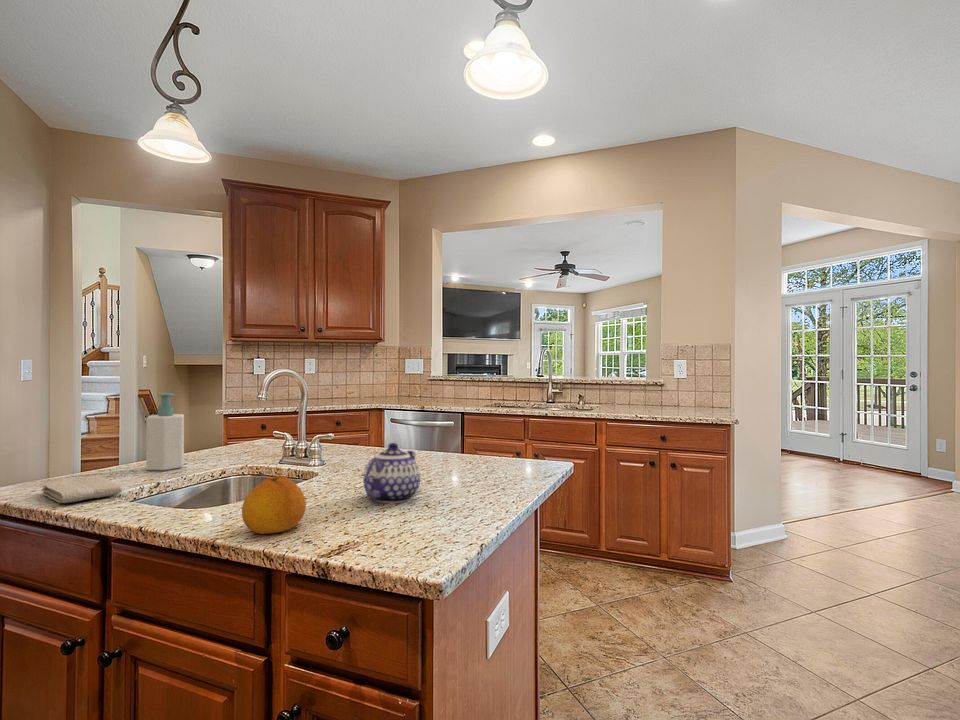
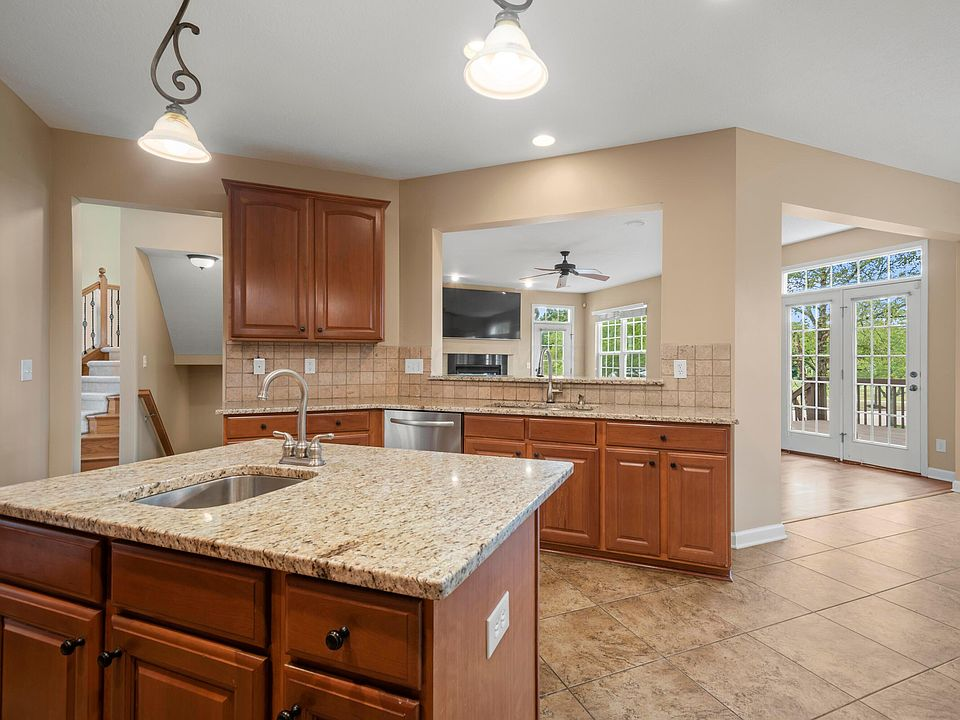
- washcloth [41,475,123,504]
- soap bottle [145,392,185,471]
- teapot [362,442,421,504]
- fruit [241,475,307,535]
